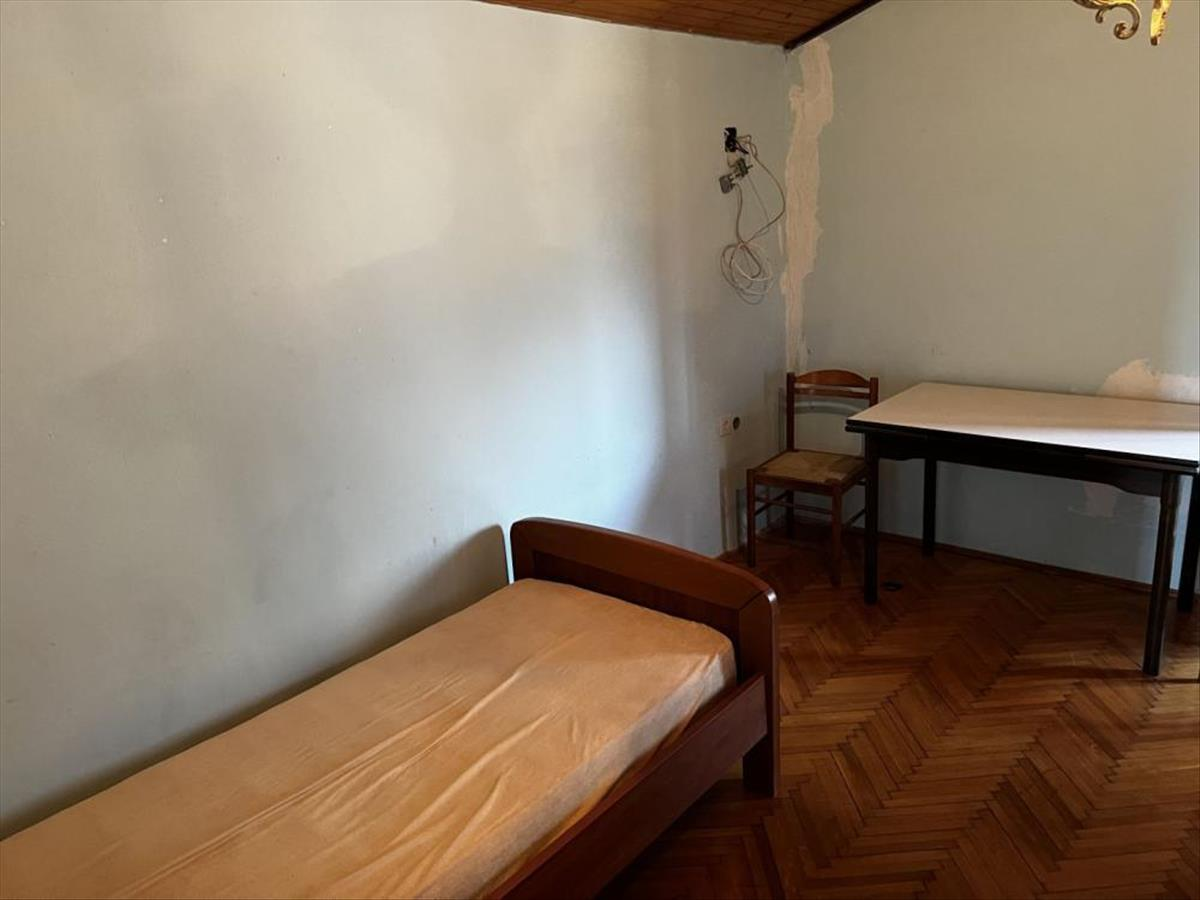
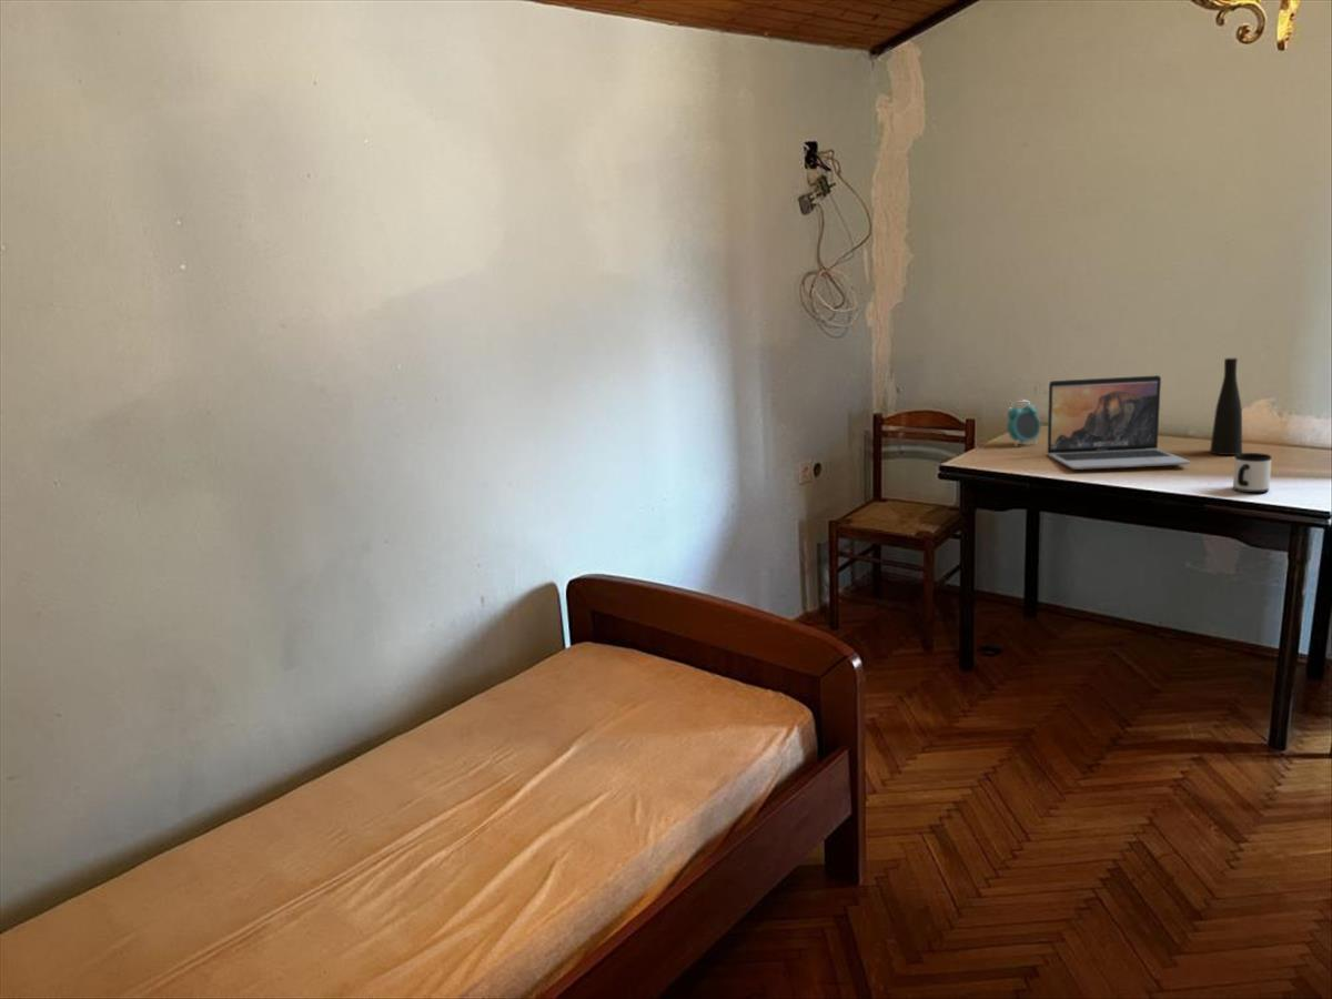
+ alarm clock [1006,400,1042,447]
+ vase [1209,357,1243,456]
+ mug [1232,452,1272,494]
+ laptop [1047,374,1192,471]
